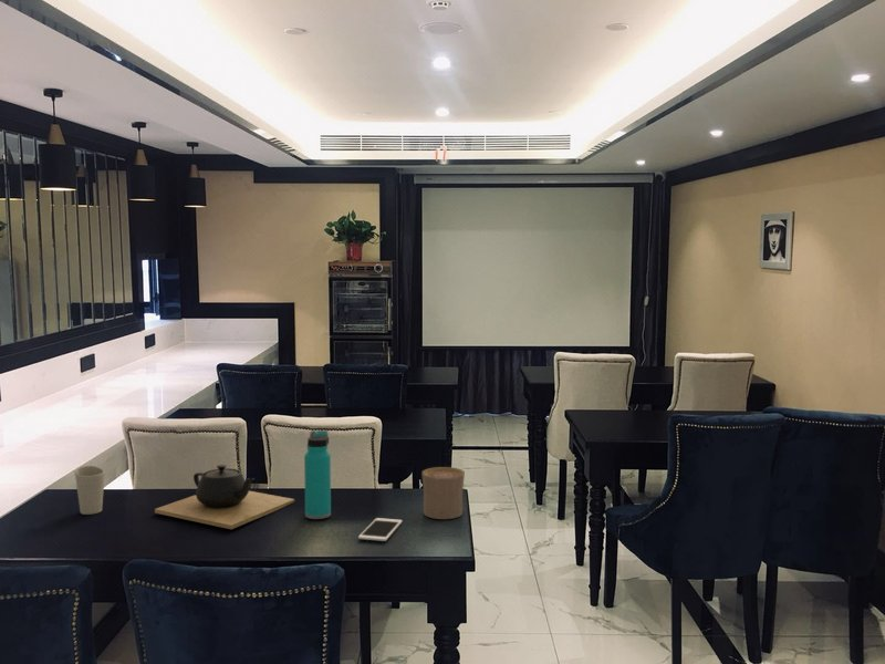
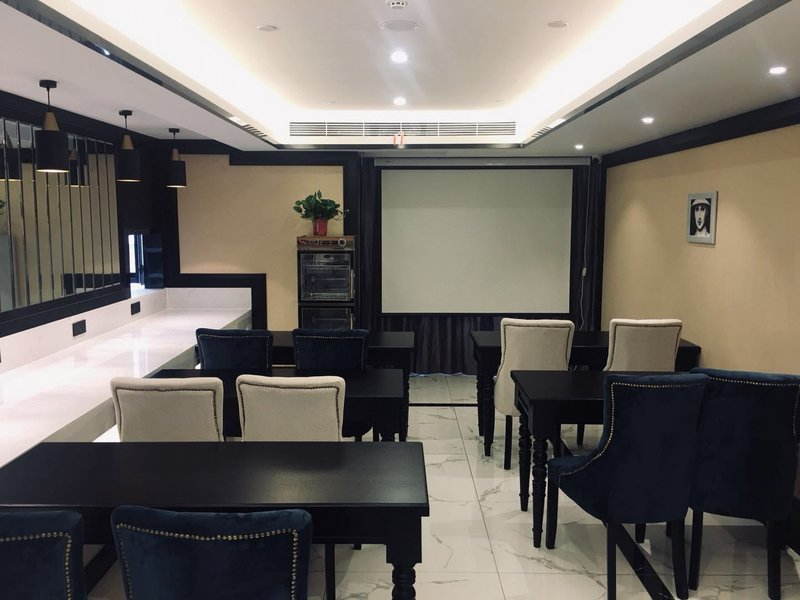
- cup [420,466,466,520]
- cup [74,465,106,516]
- teapot [154,464,295,530]
- water bottle [303,429,332,520]
- cell phone [357,517,404,542]
